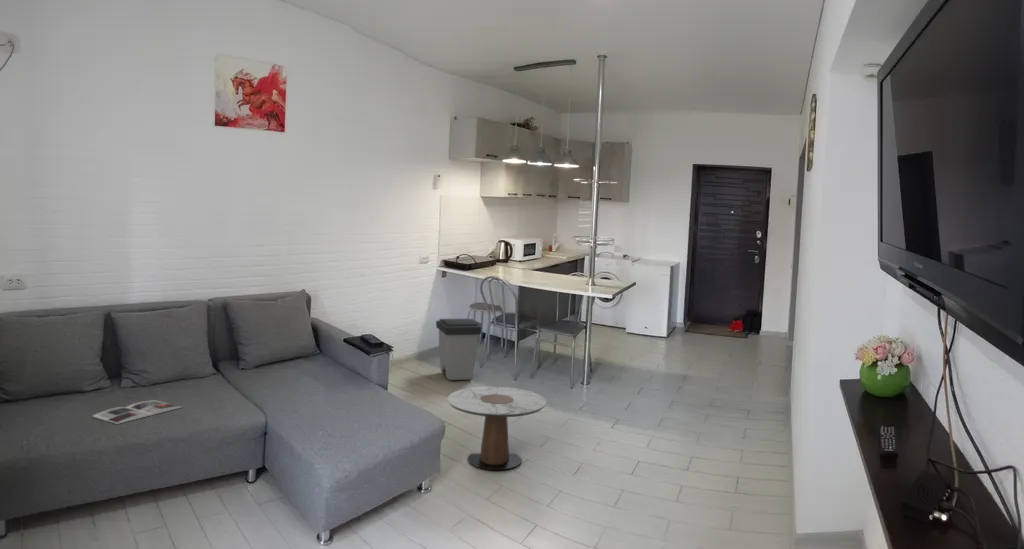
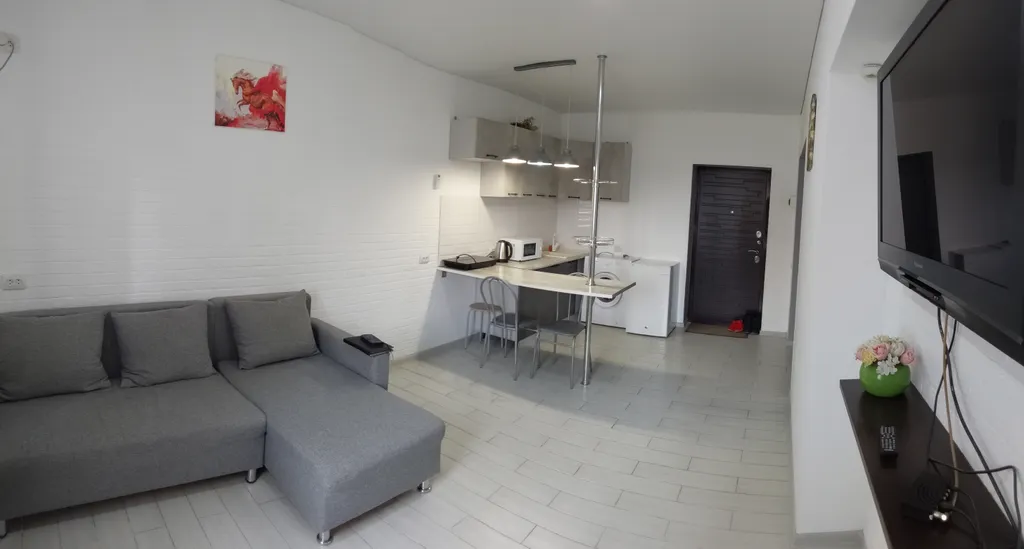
- side table [446,386,547,471]
- magazine [91,399,183,425]
- trash can [435,318,483,381]
